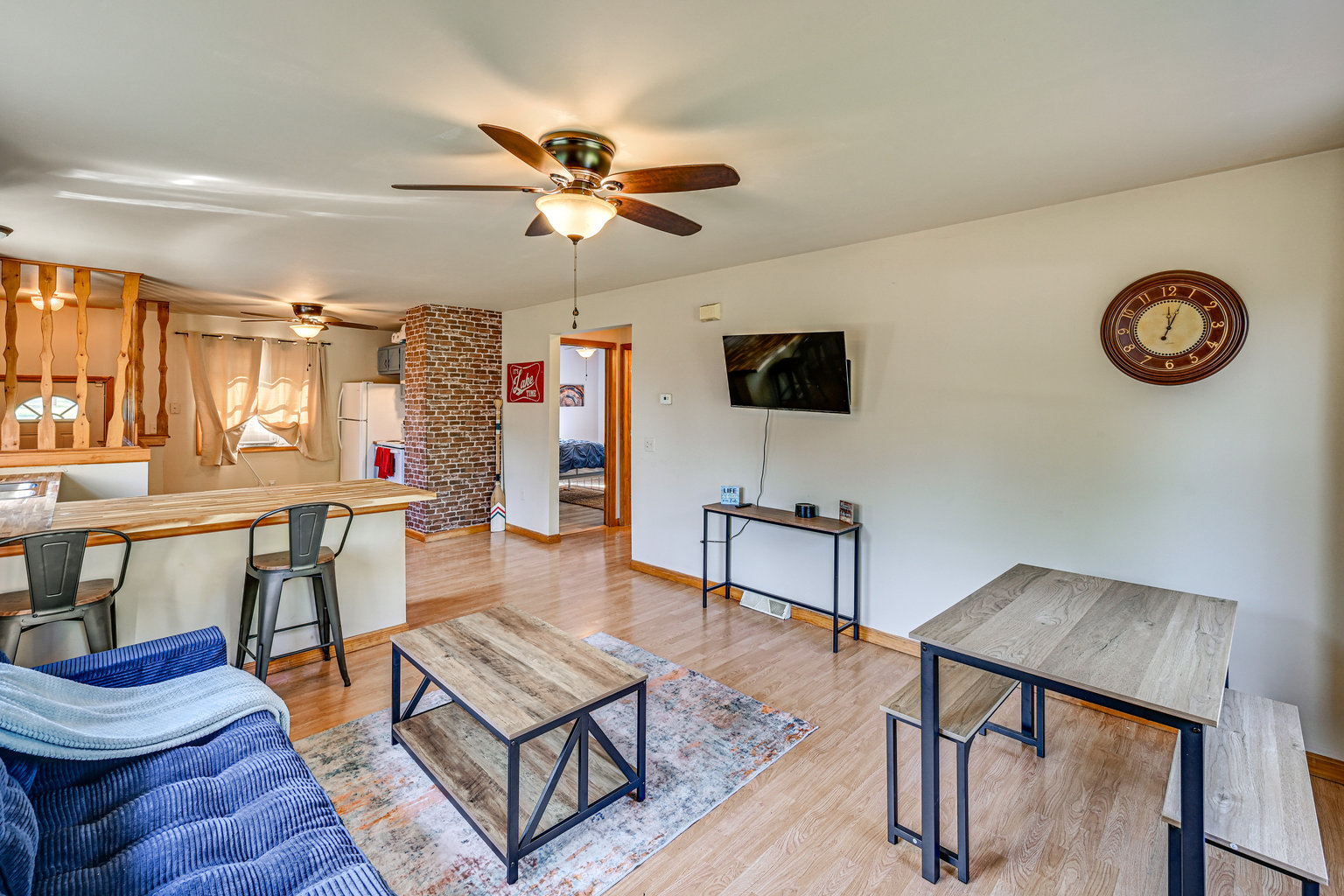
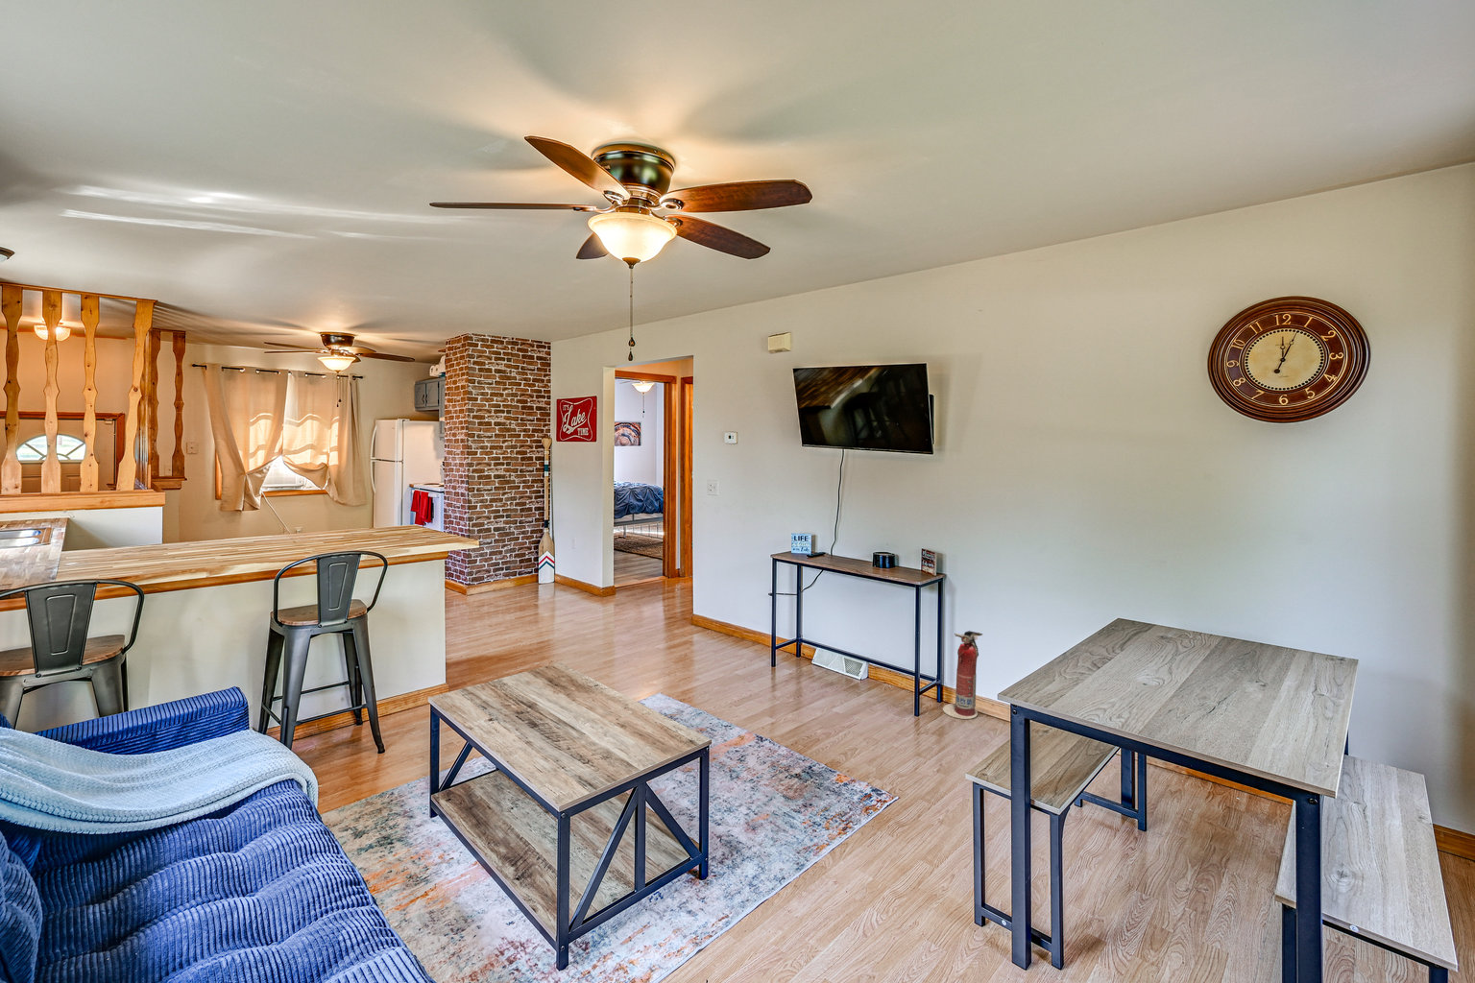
+ fire extinguisher [942,630,983,720]
